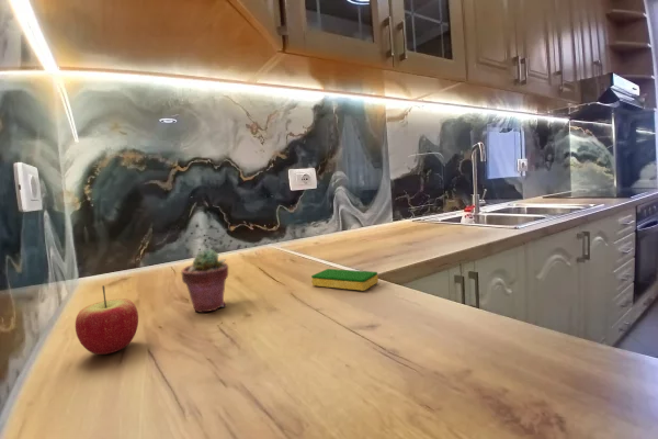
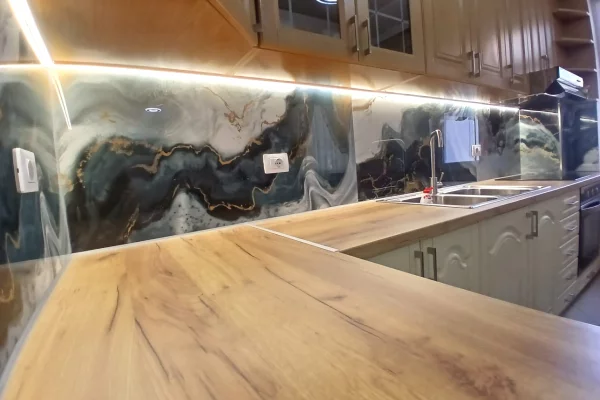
- dish sponge [310,268,379,292]
- apple [75,284,139,356]
- potted succulent [180,248,229,313]
